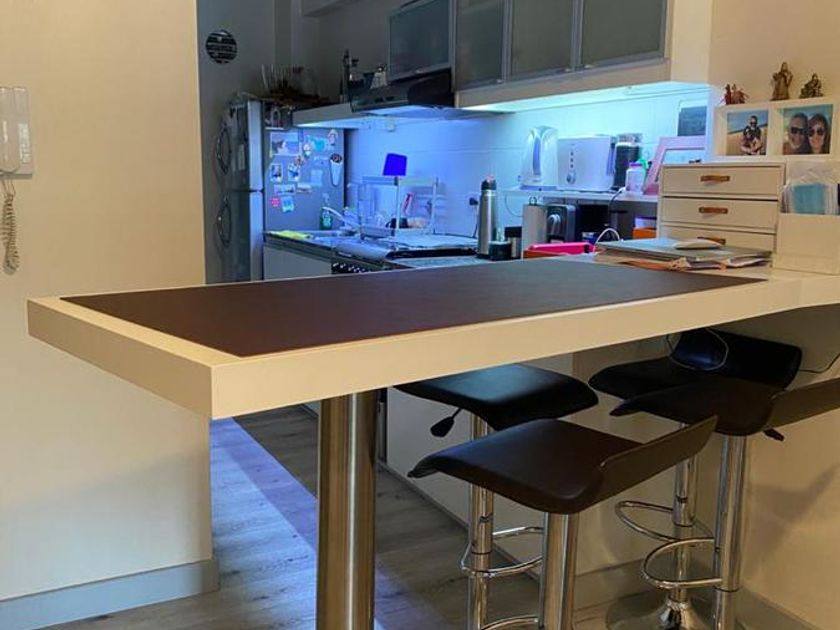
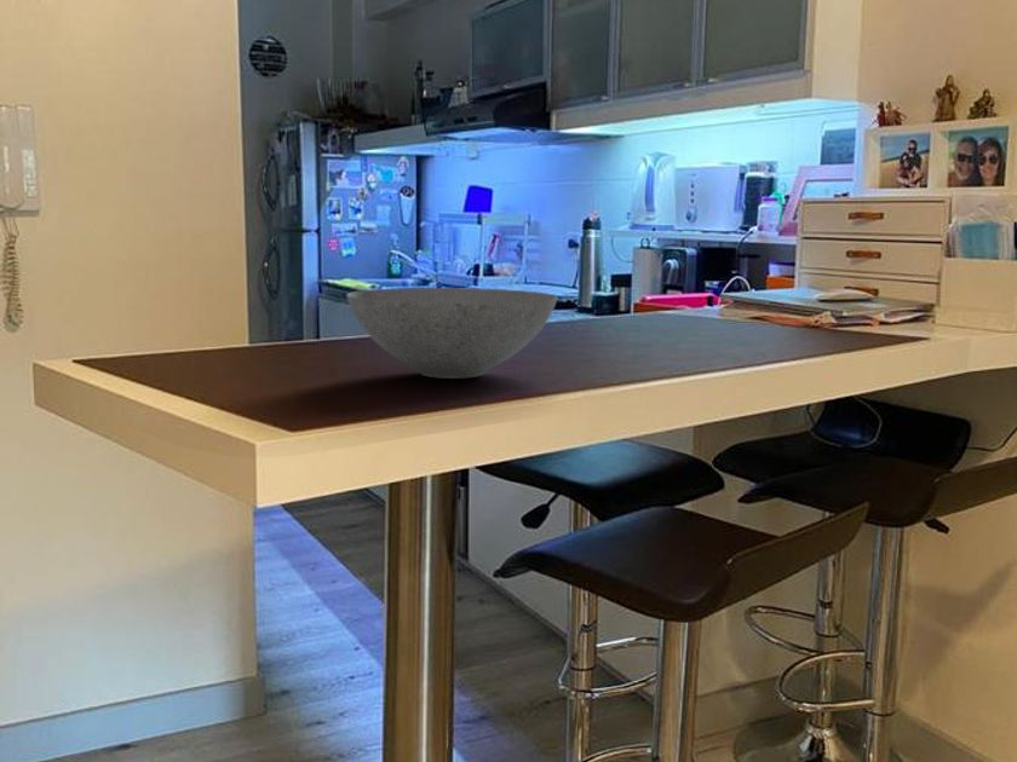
+ bowl [345,287,558,380]
